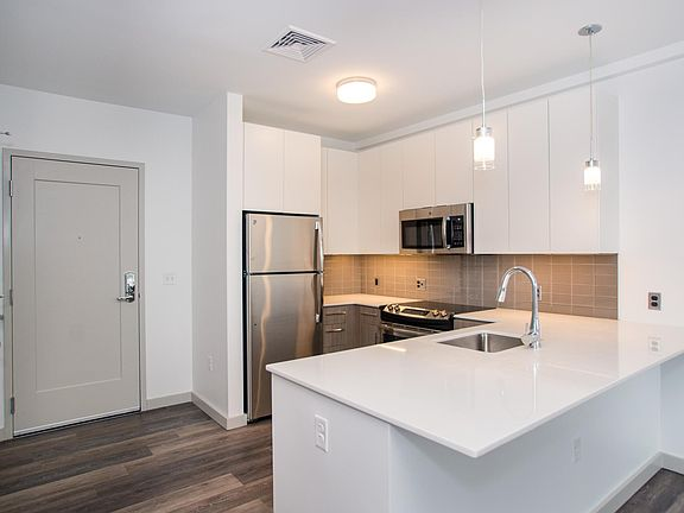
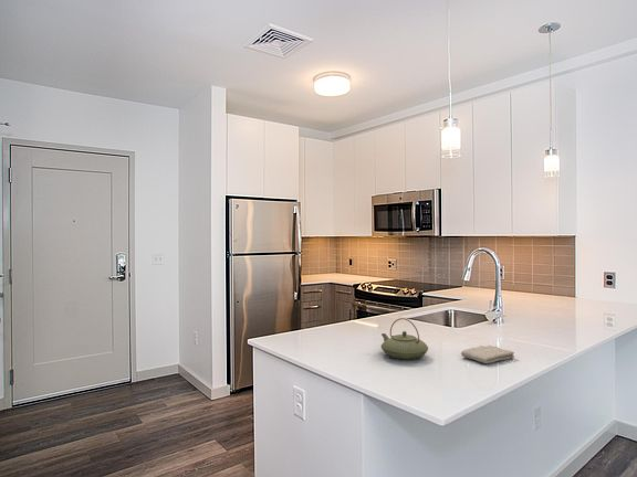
+ teapot [380,317,429,360]
+ washcloth [460,344,515,364]
